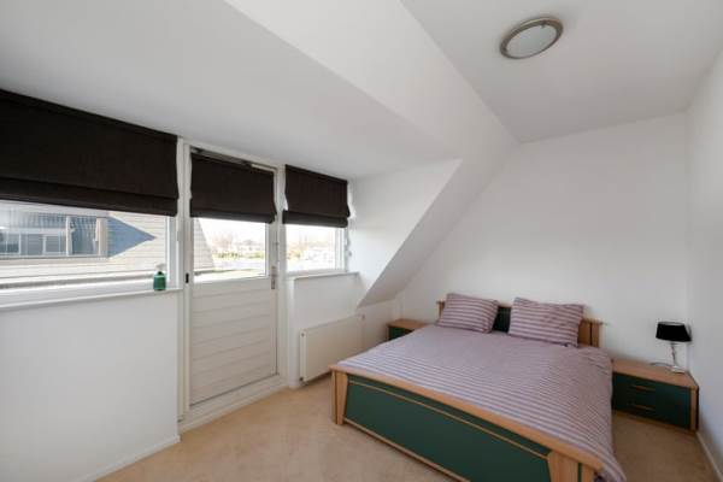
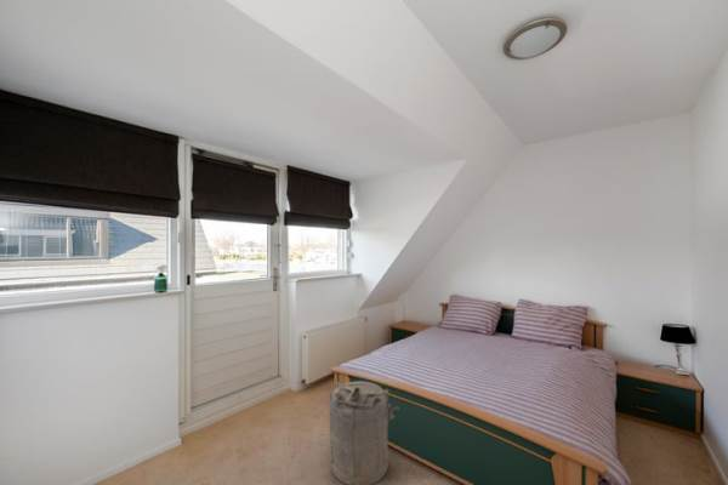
+ laundry hamper [328,380,400,485]
